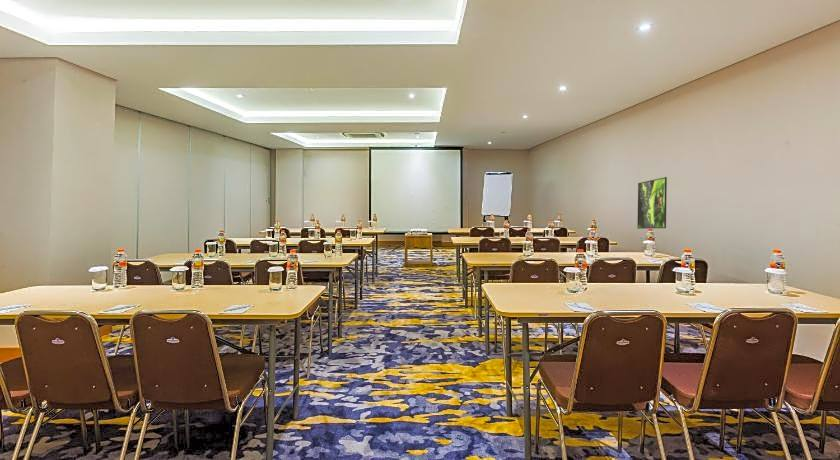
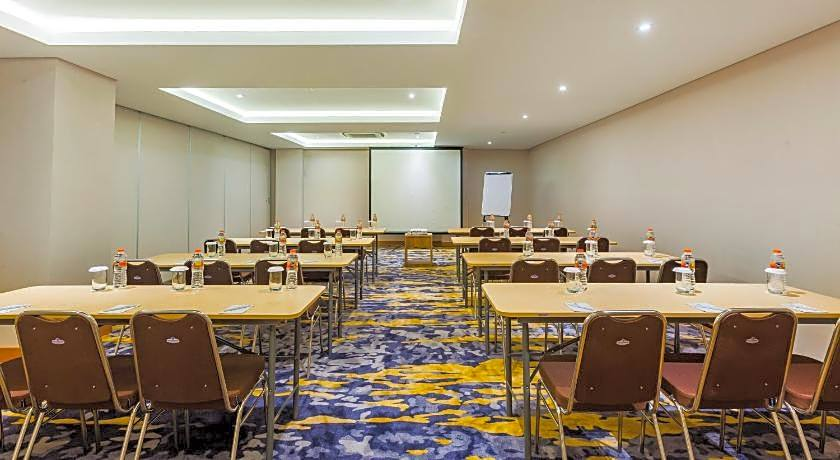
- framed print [636,176,668,230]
